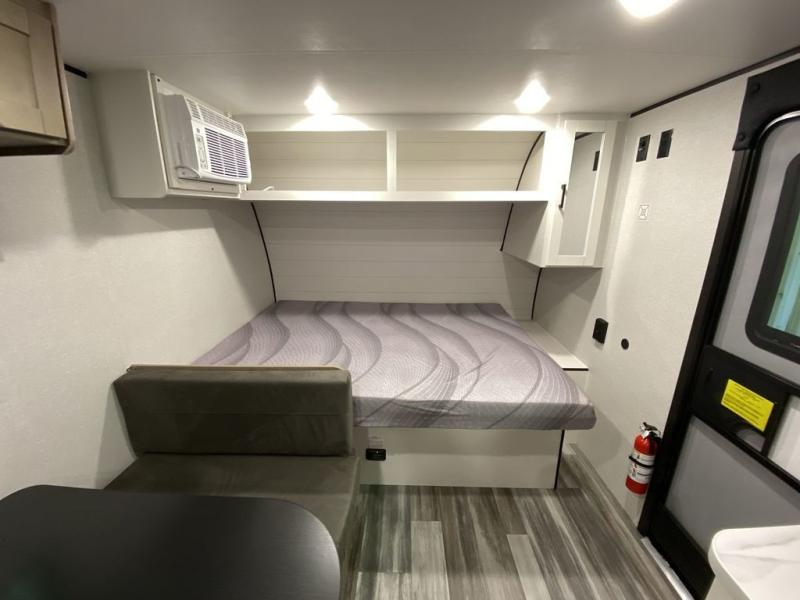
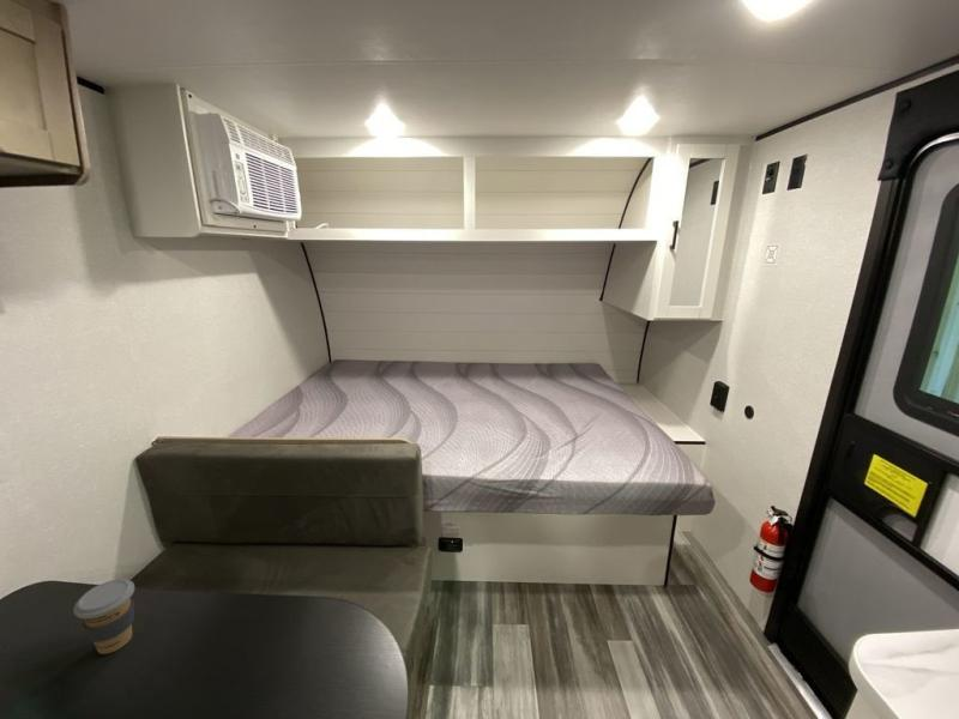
+ coffee cup [72,578,135,655]
